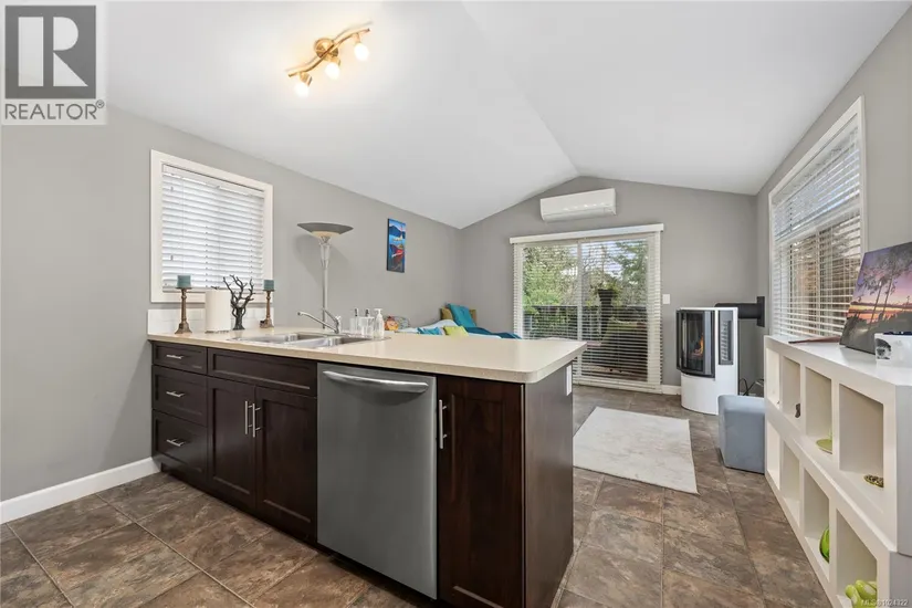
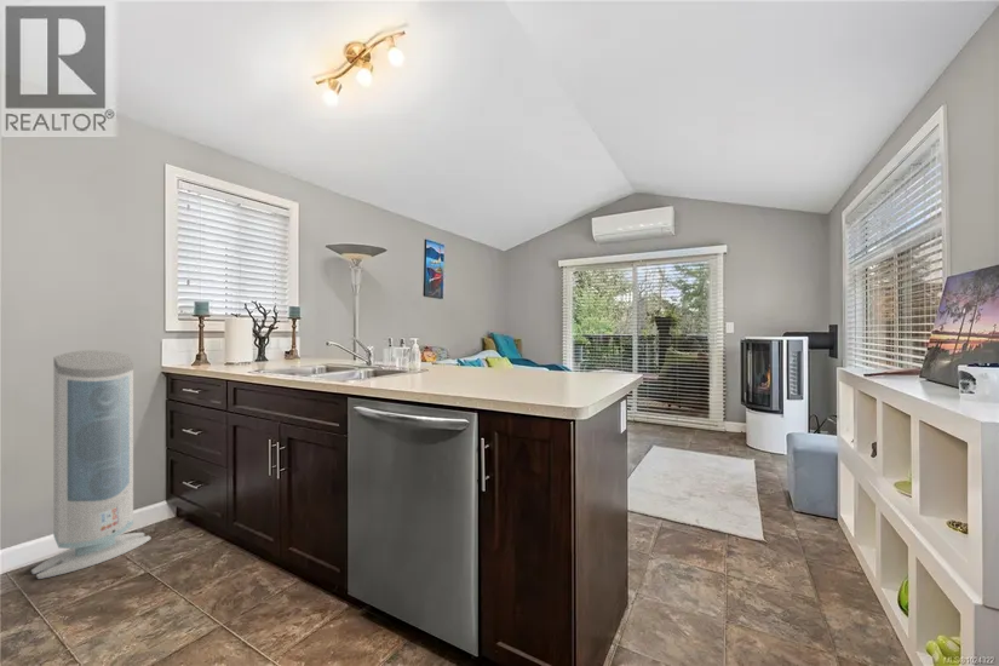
+ air purifier [30,349,151,580]
